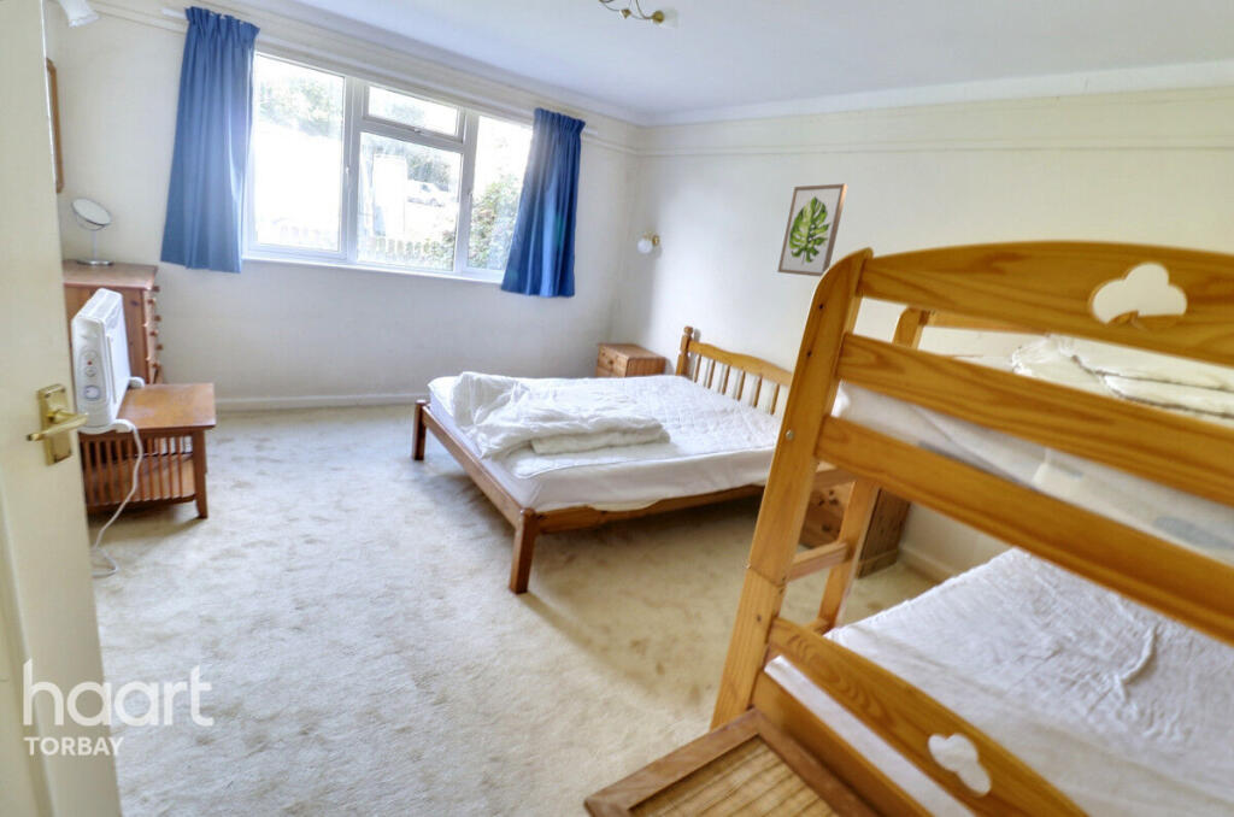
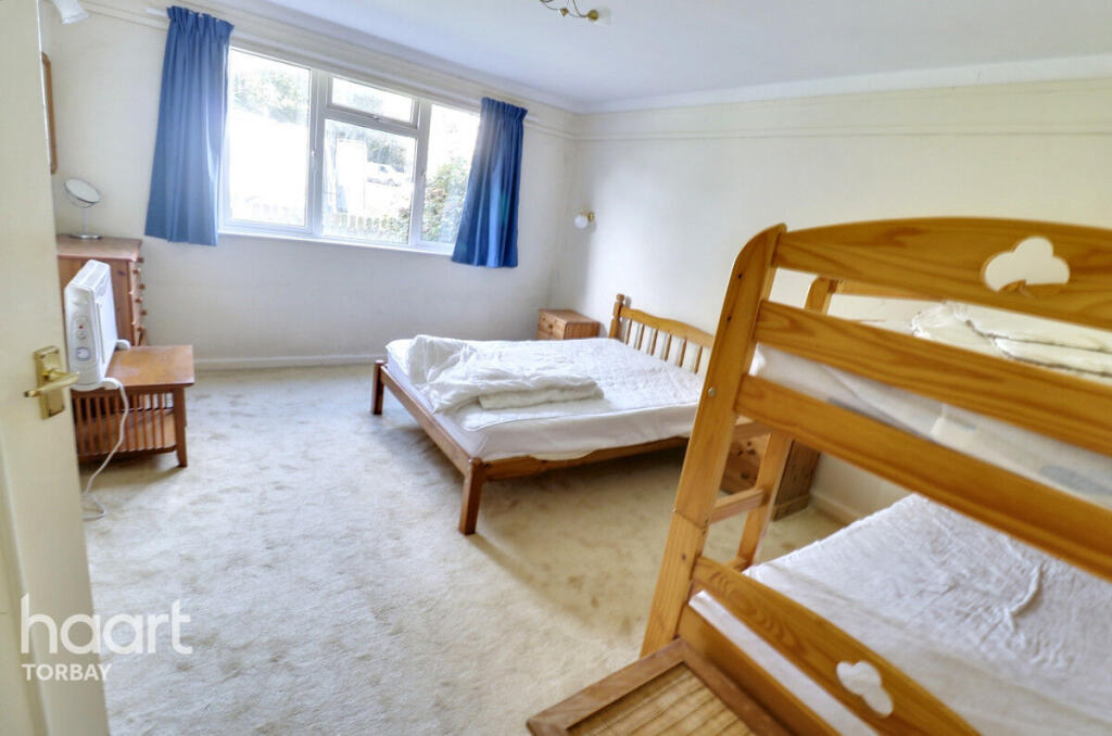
- wall art [776,183,848,278]
